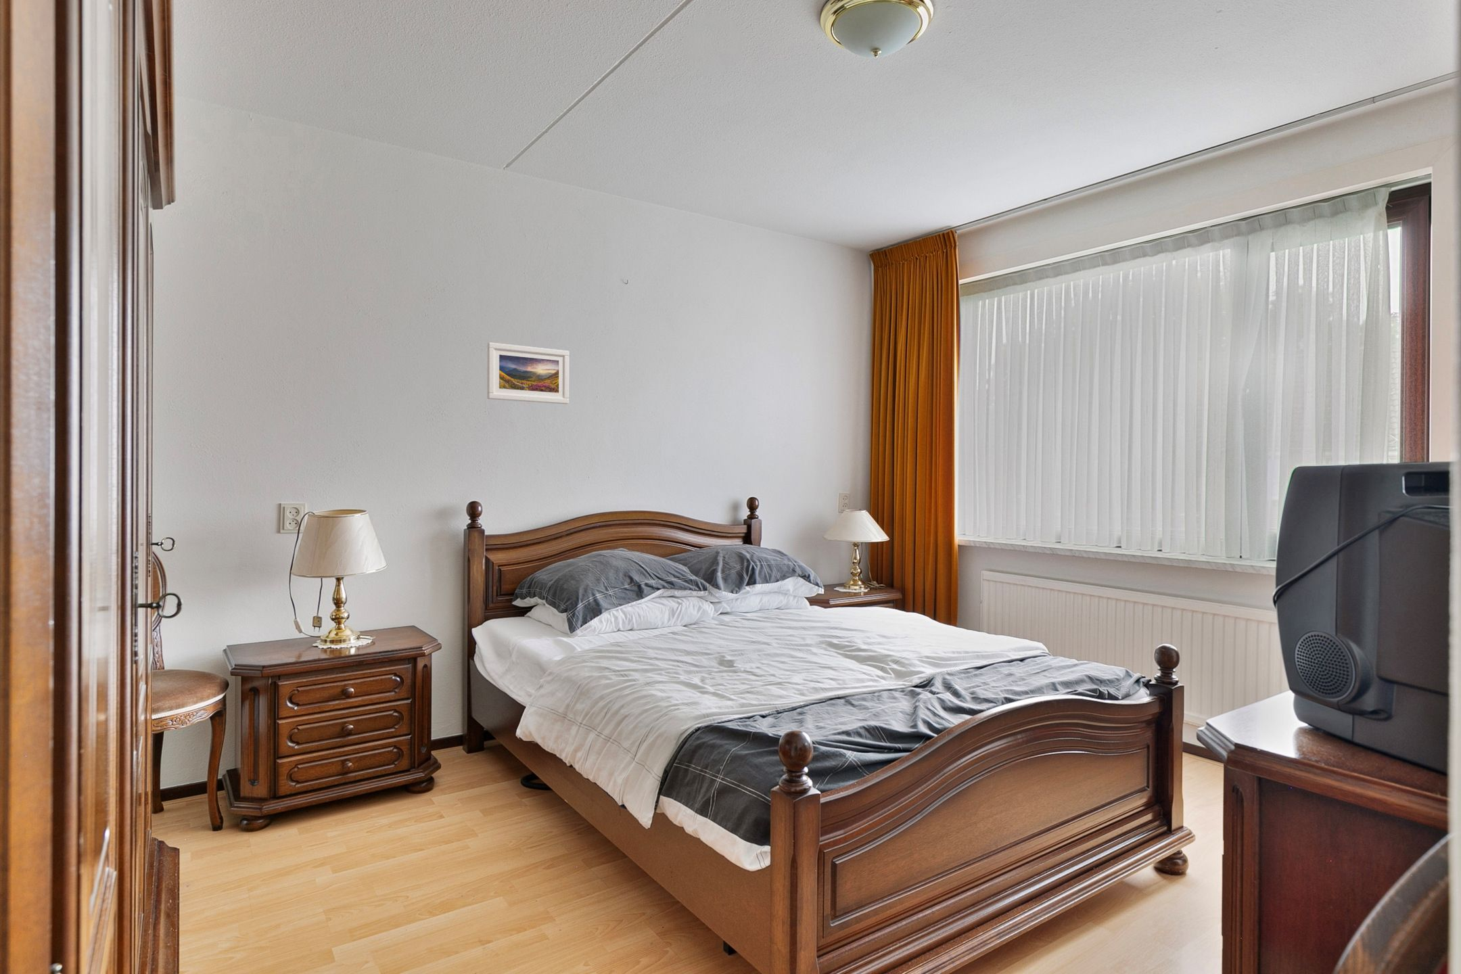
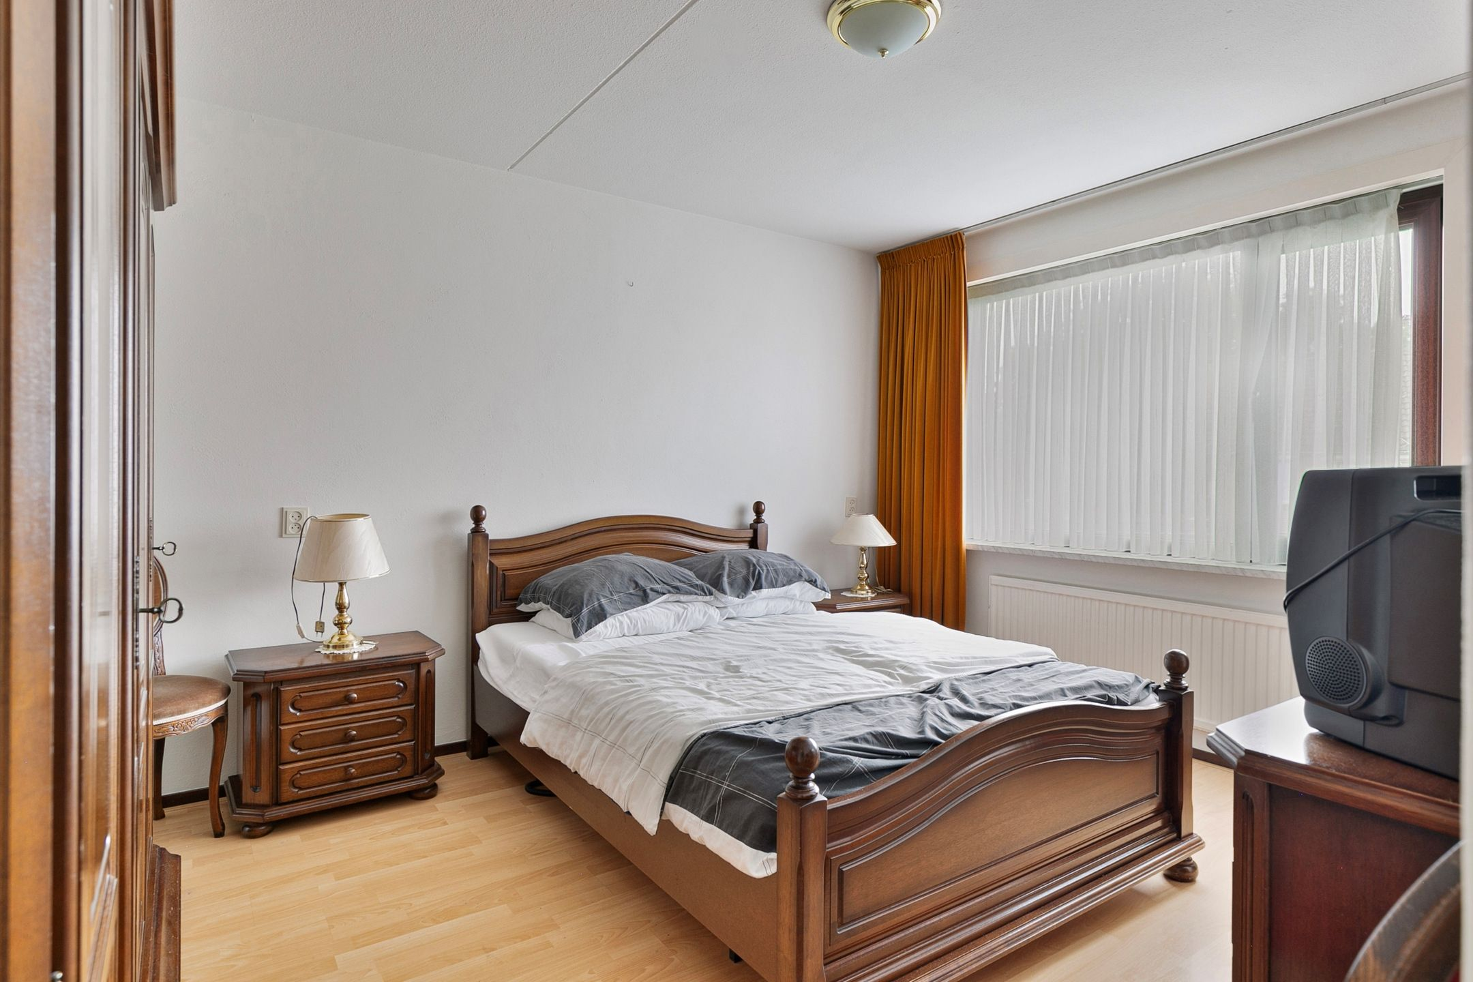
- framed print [486,341,570,404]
